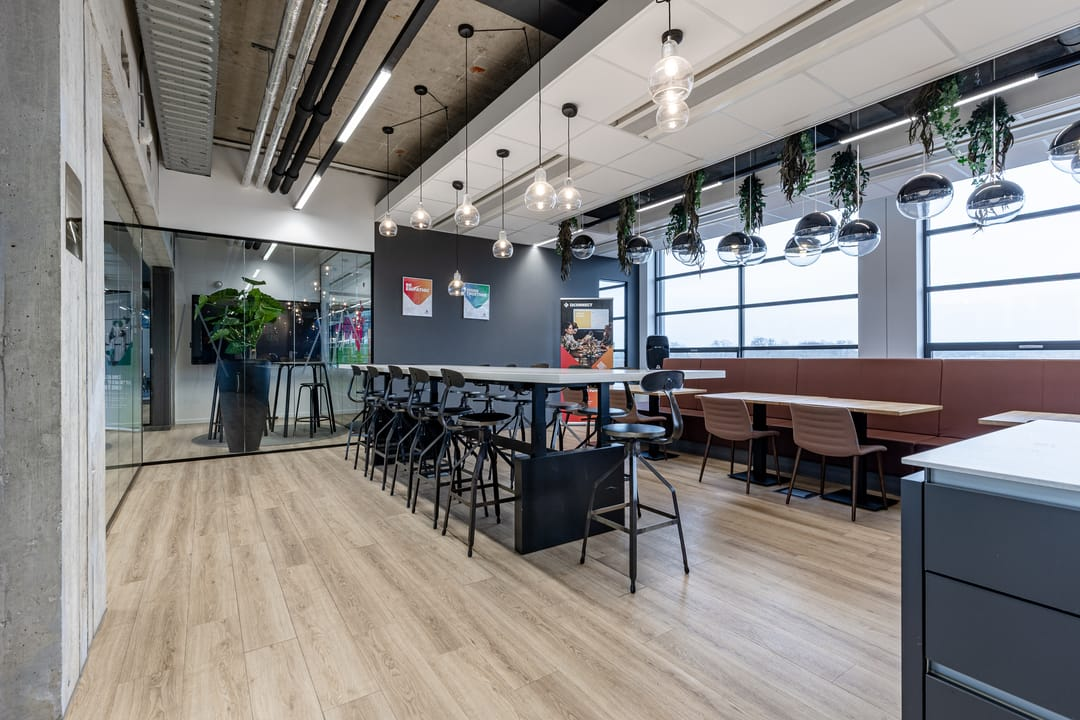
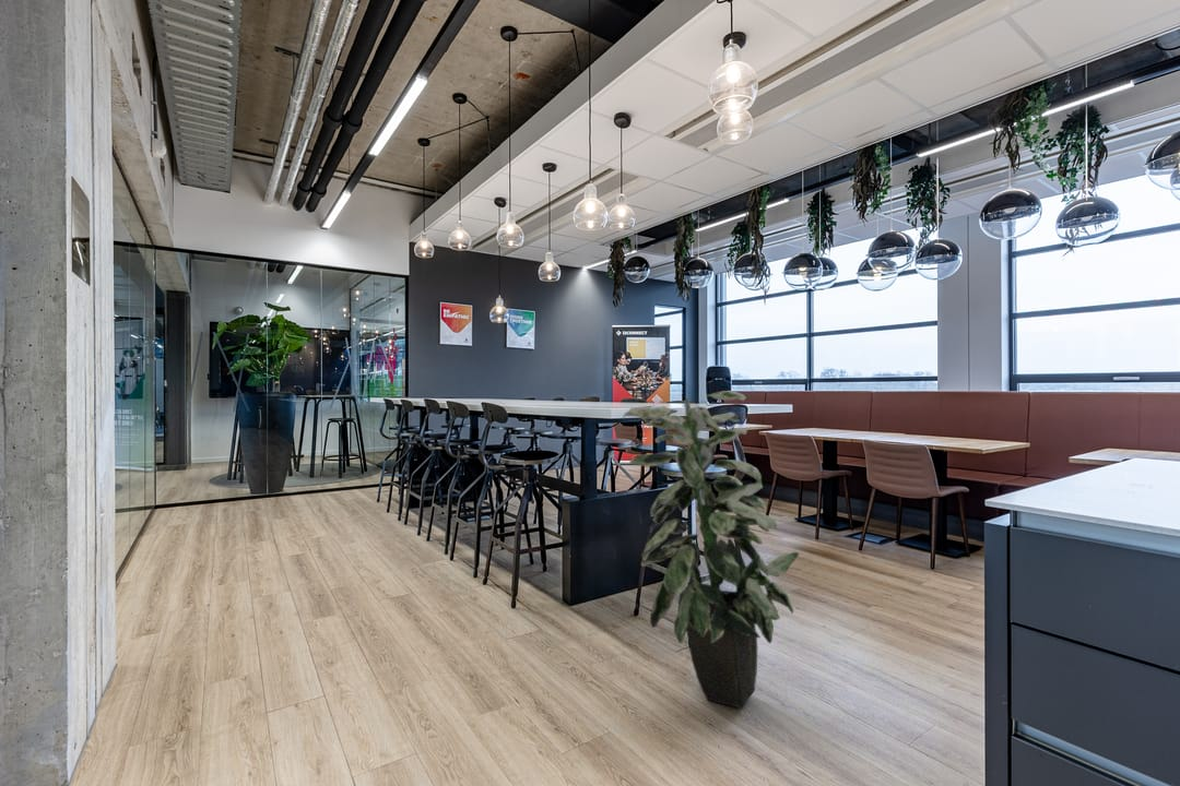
+ indoor plant [622,390,801,708]
